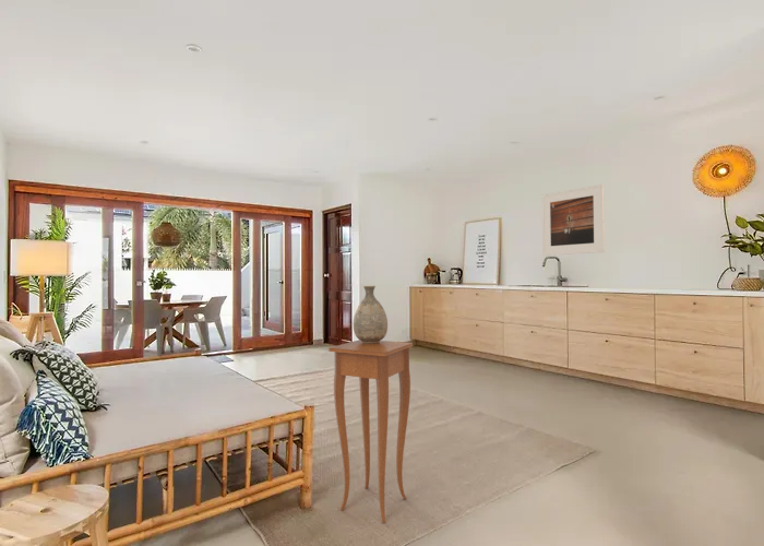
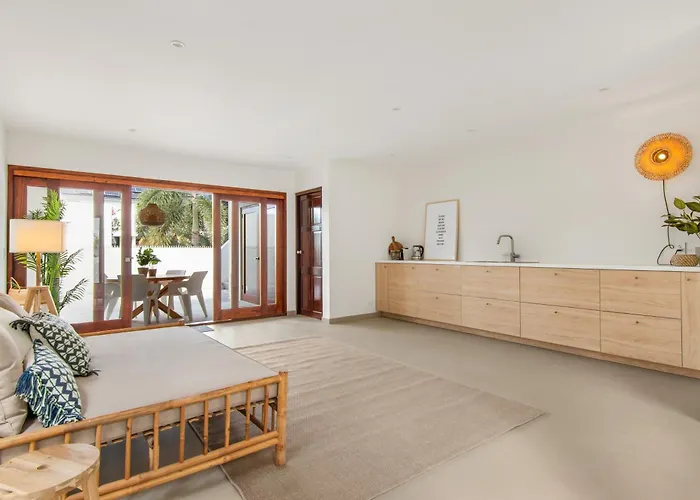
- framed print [541,183,606,257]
- side table [327,339,414,524]
- vase [353,285,389,343]
